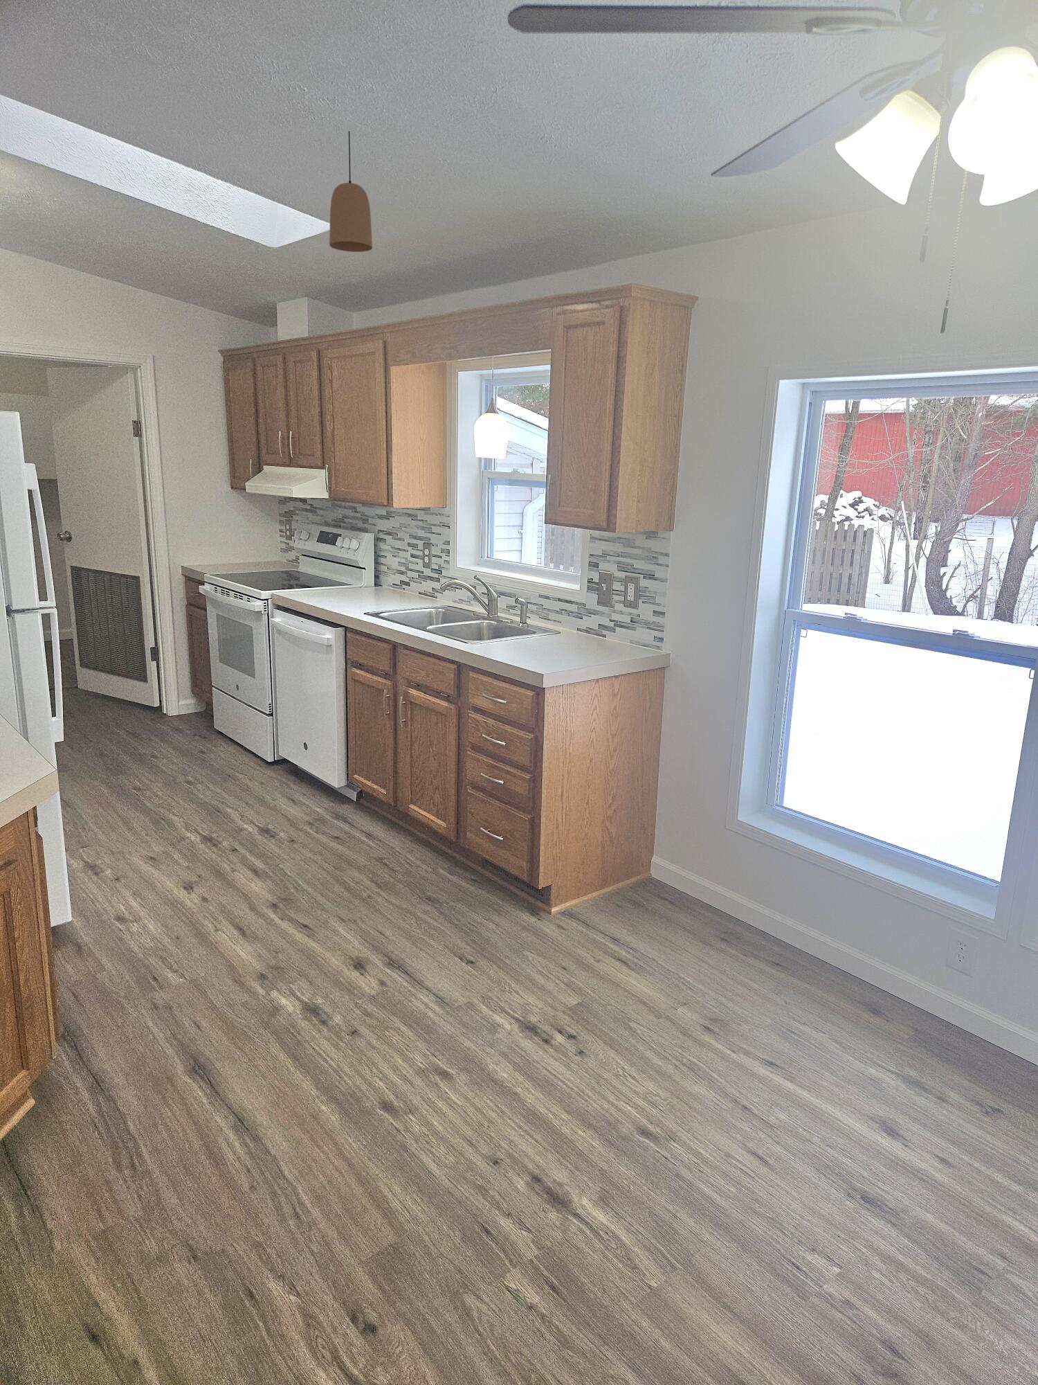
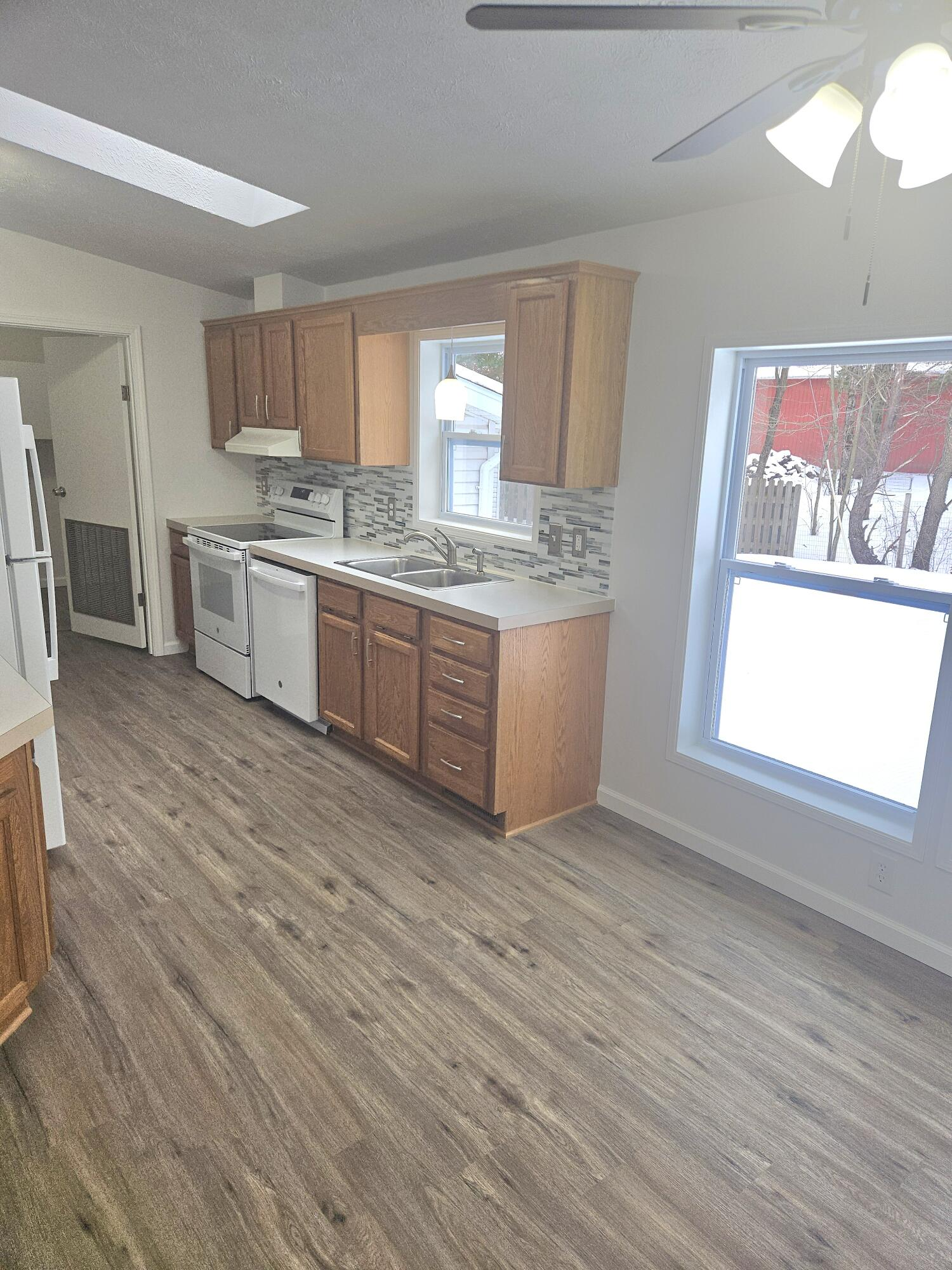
- pendant light [328,130,373,253]
